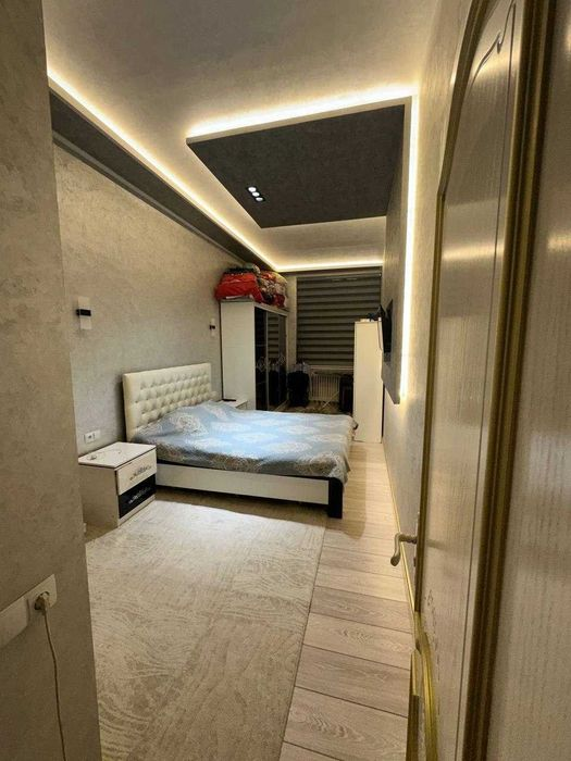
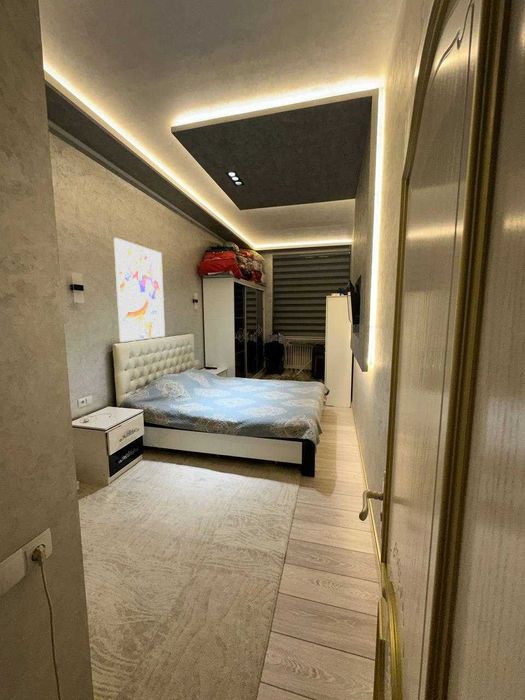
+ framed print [113,237,166,343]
